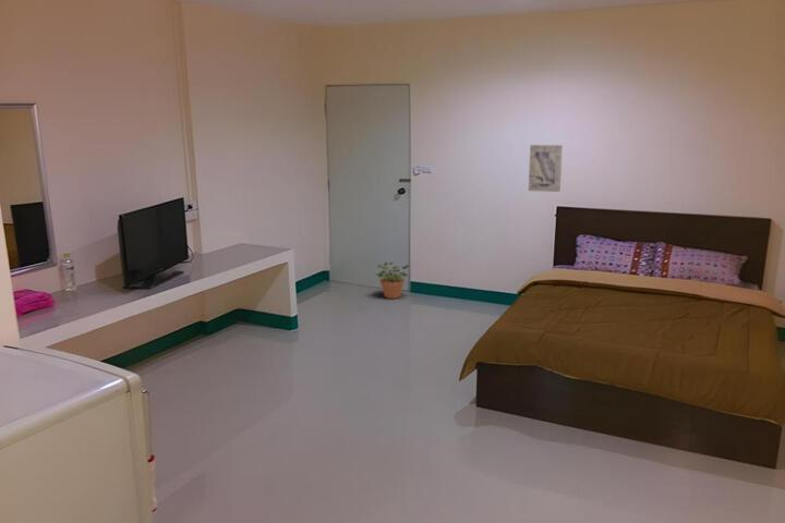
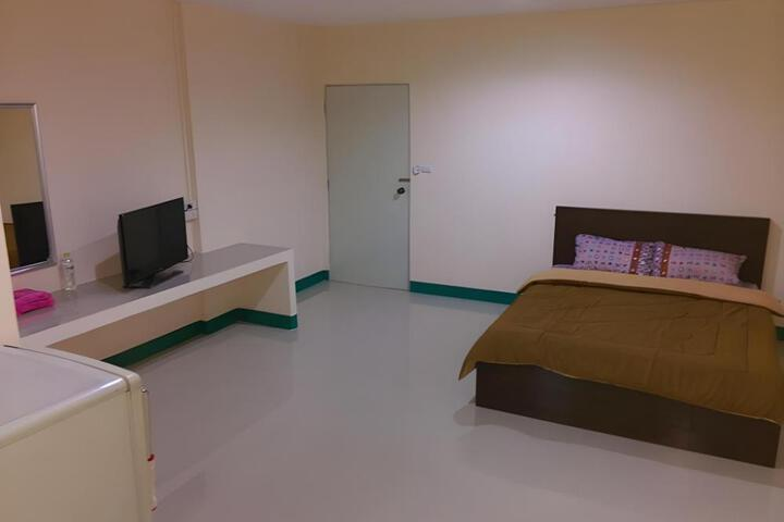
- wall art [528,144,564,193]
- potted plant [373,260,414,300]
